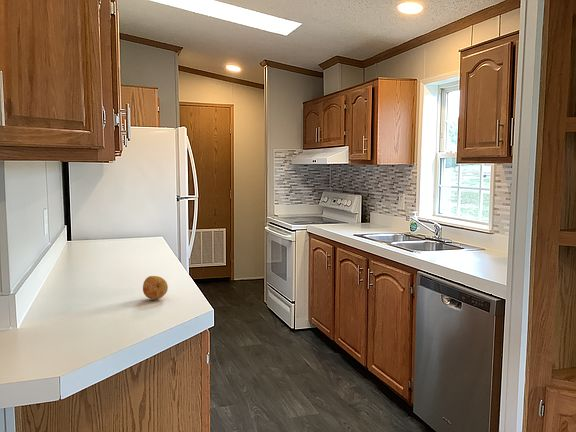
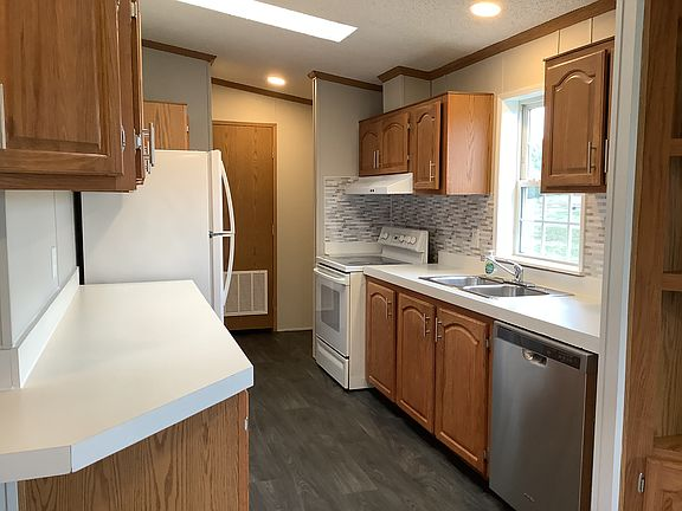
- fruit [142,275,169,300]
